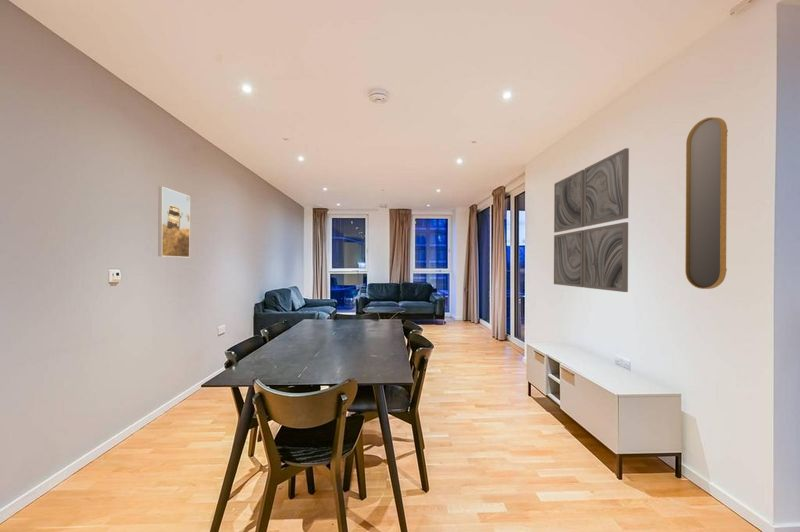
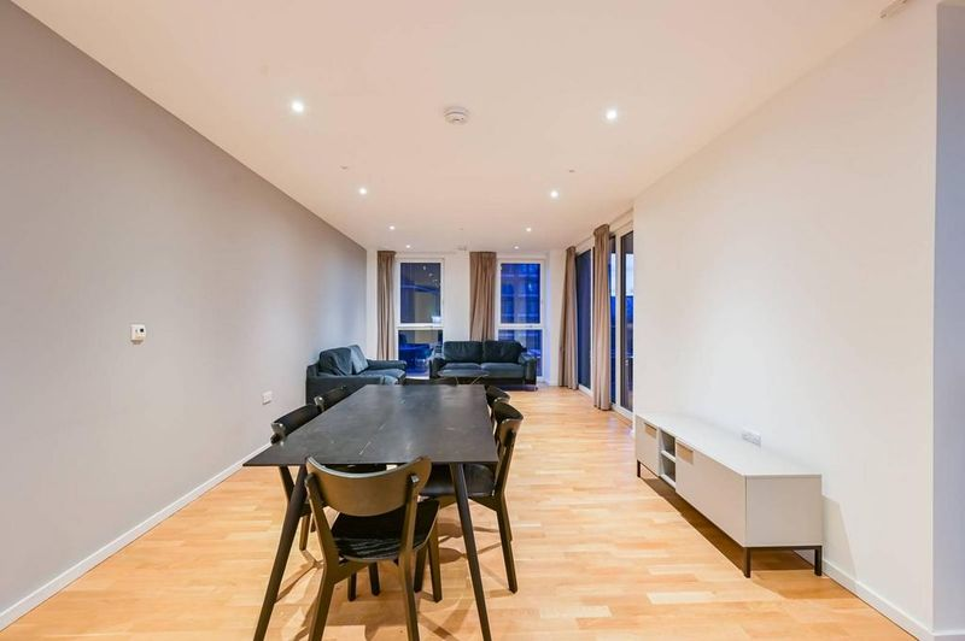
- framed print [157,186,191,258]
- wall art [553,147,630,293]
- home mirror [684,116,729,290]
